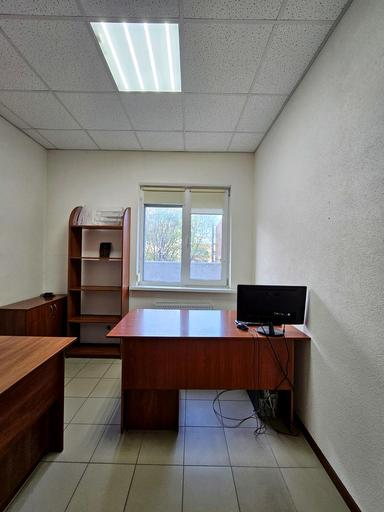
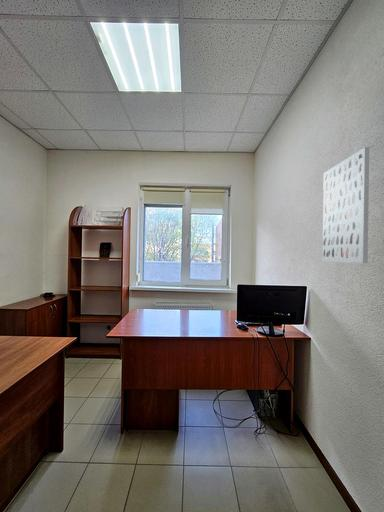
+ wall art [321,146,370,264]
